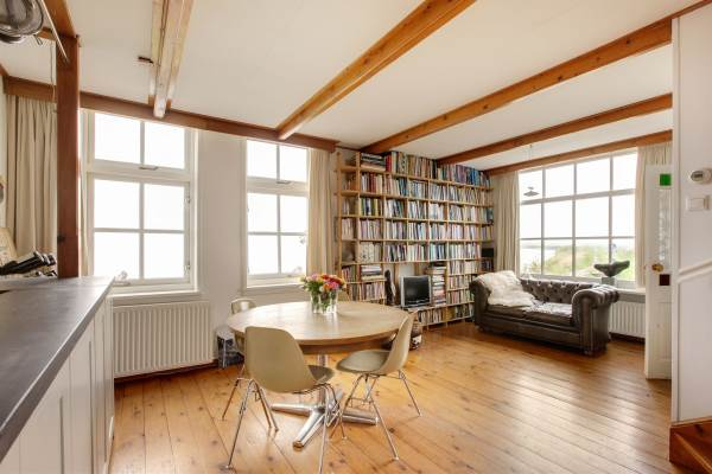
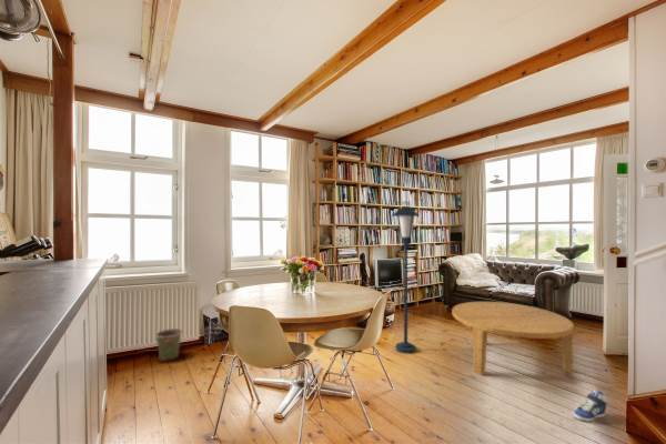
+ sneaker [573,389,607,423]
+ bucket [153,327,184,362]
+ coffee table [451,301,575,376]
+ floor lamp [392,205,421,354]
